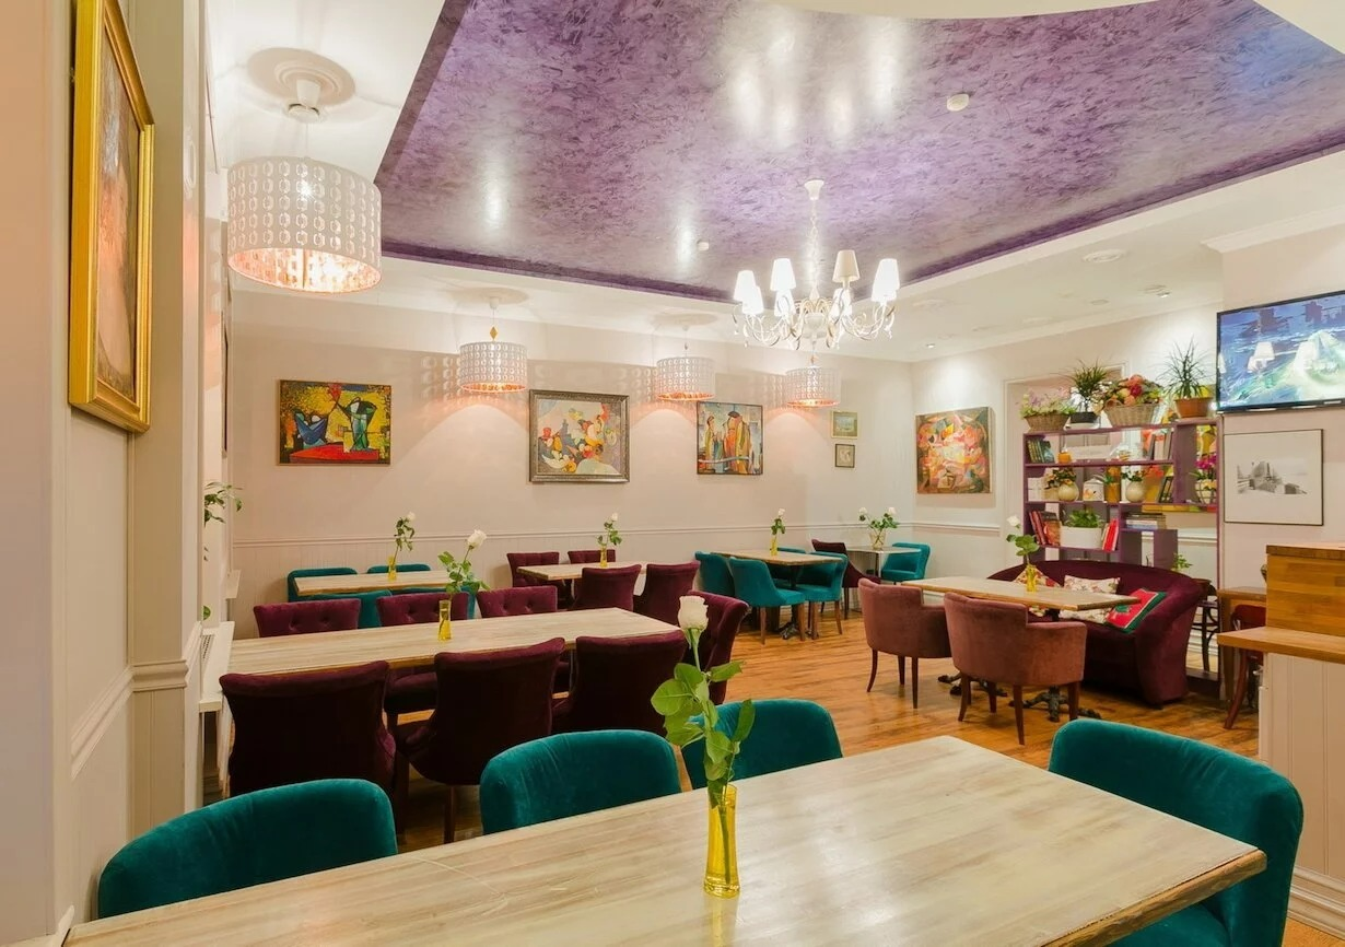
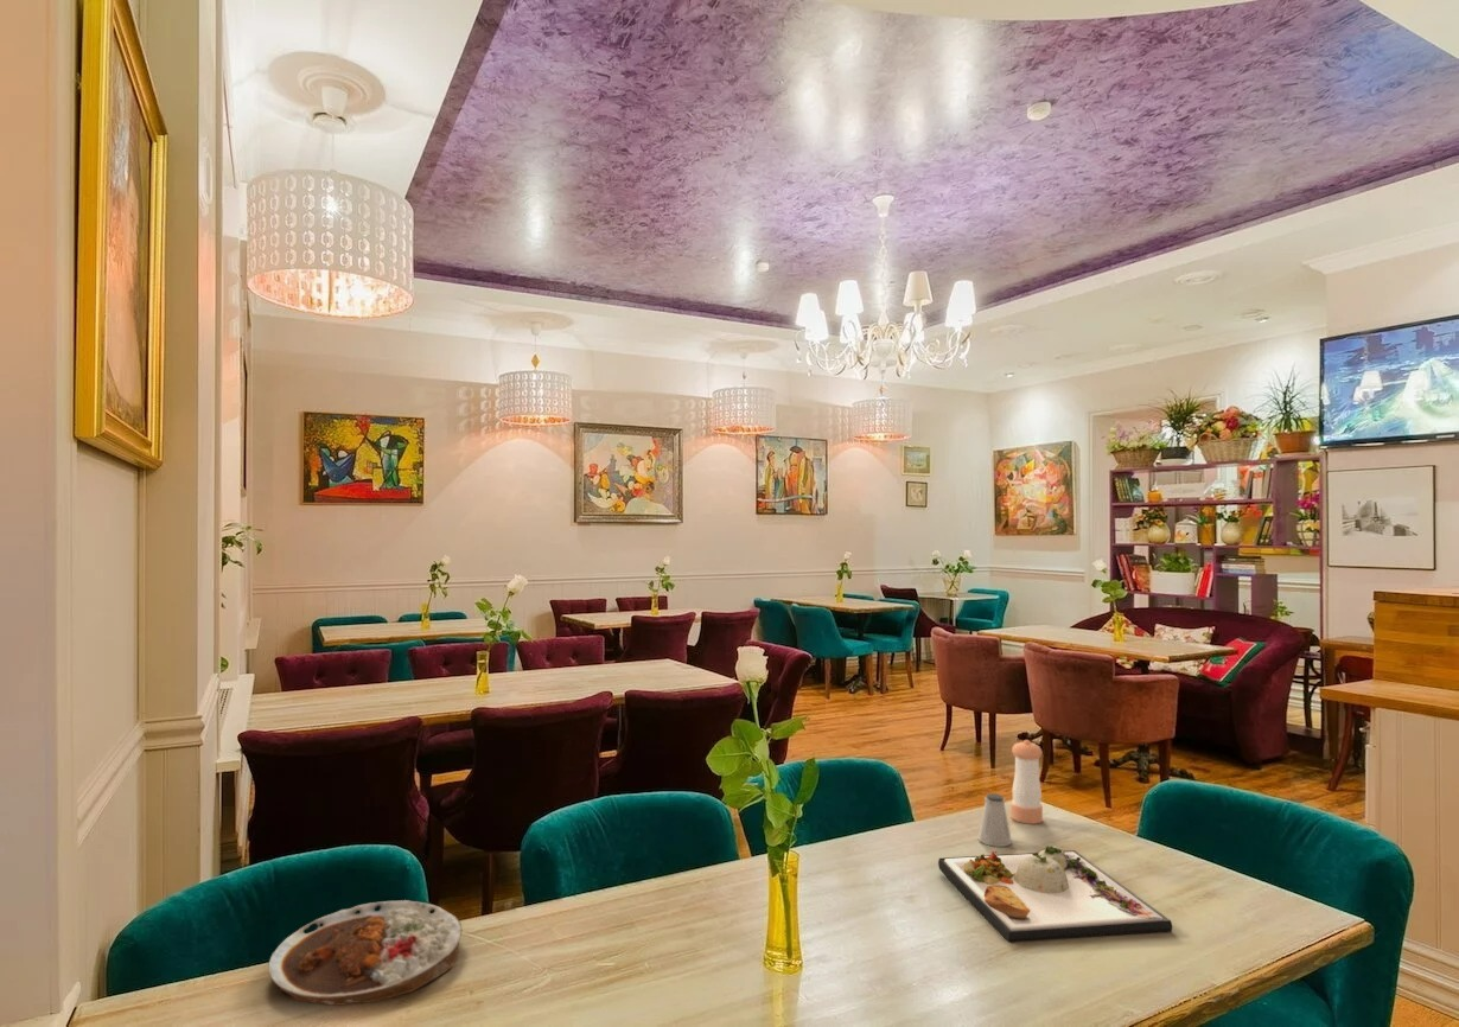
+ saltshaker [976,792,1013,848]
+ dinner plate [937,844,1173,944]
+ pepper shaker [1009,739,1044,825]
+ plate [268,899,463,1007]
